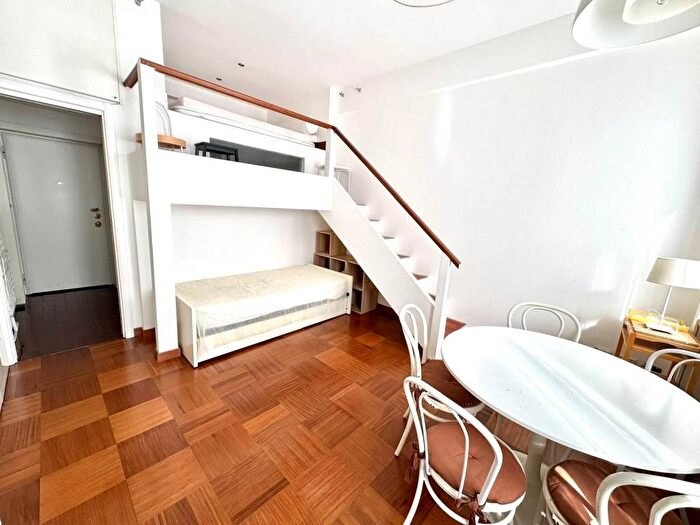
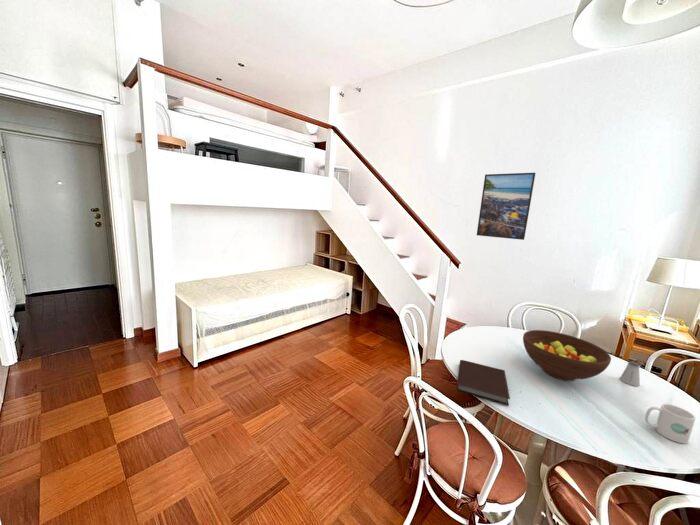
+ notebook [456,359,511,407]
+ mug [644,403,696,444]
+ fruit bowl [522,329,612,382]
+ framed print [476,172,537,241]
+ saltshaker [619,361,641,387]
